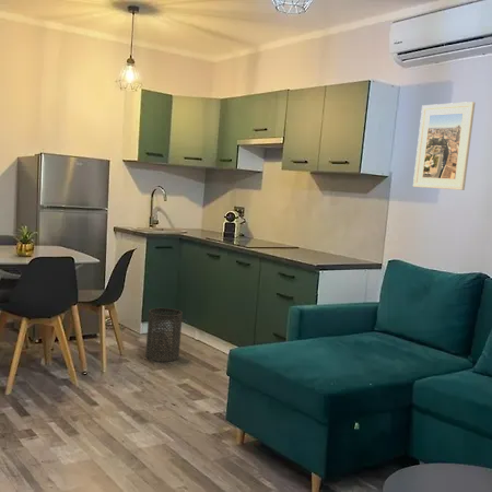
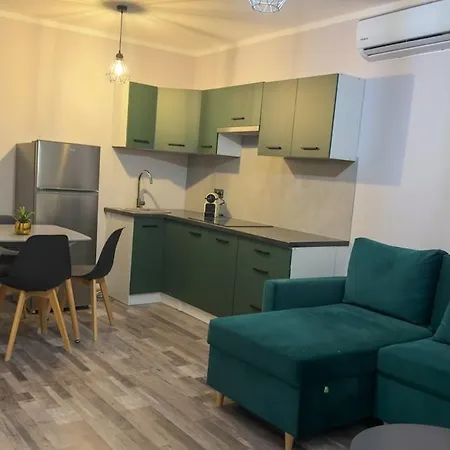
- trash can [144,307,184,363]
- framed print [412,101,477,191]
